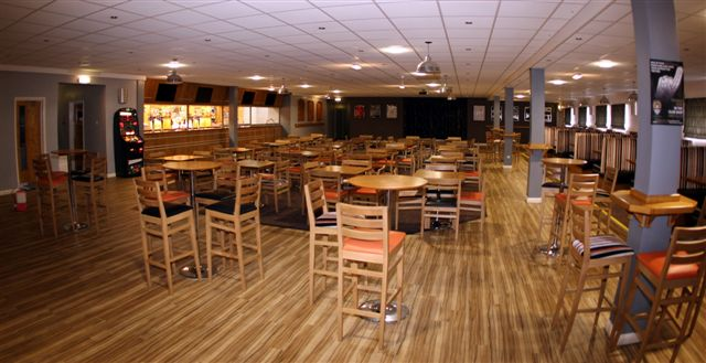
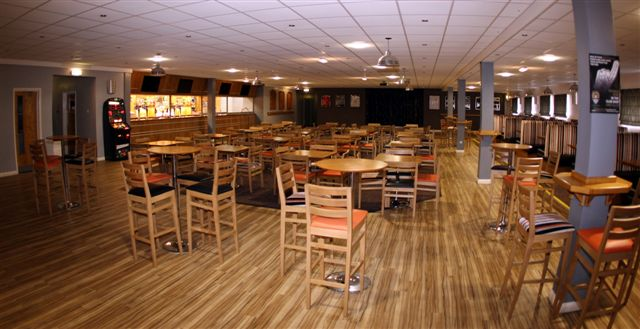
- fire extinguisher [10,182,31,212]
